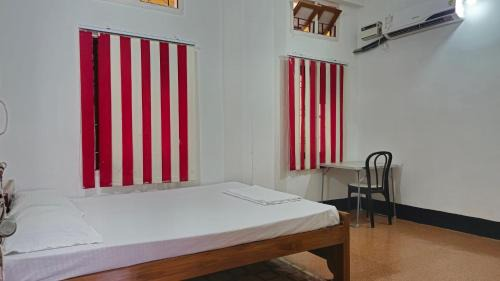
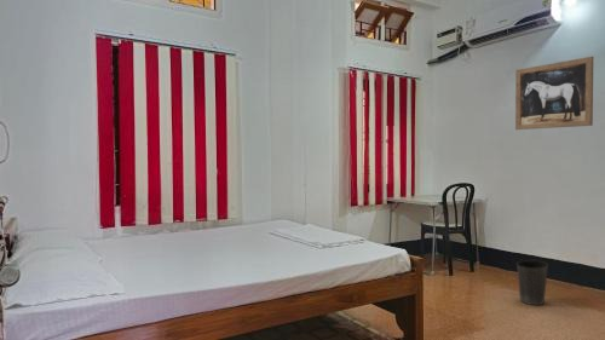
+ waste basket [515,259,549,306]
+ wall art [514,56,595,131]
